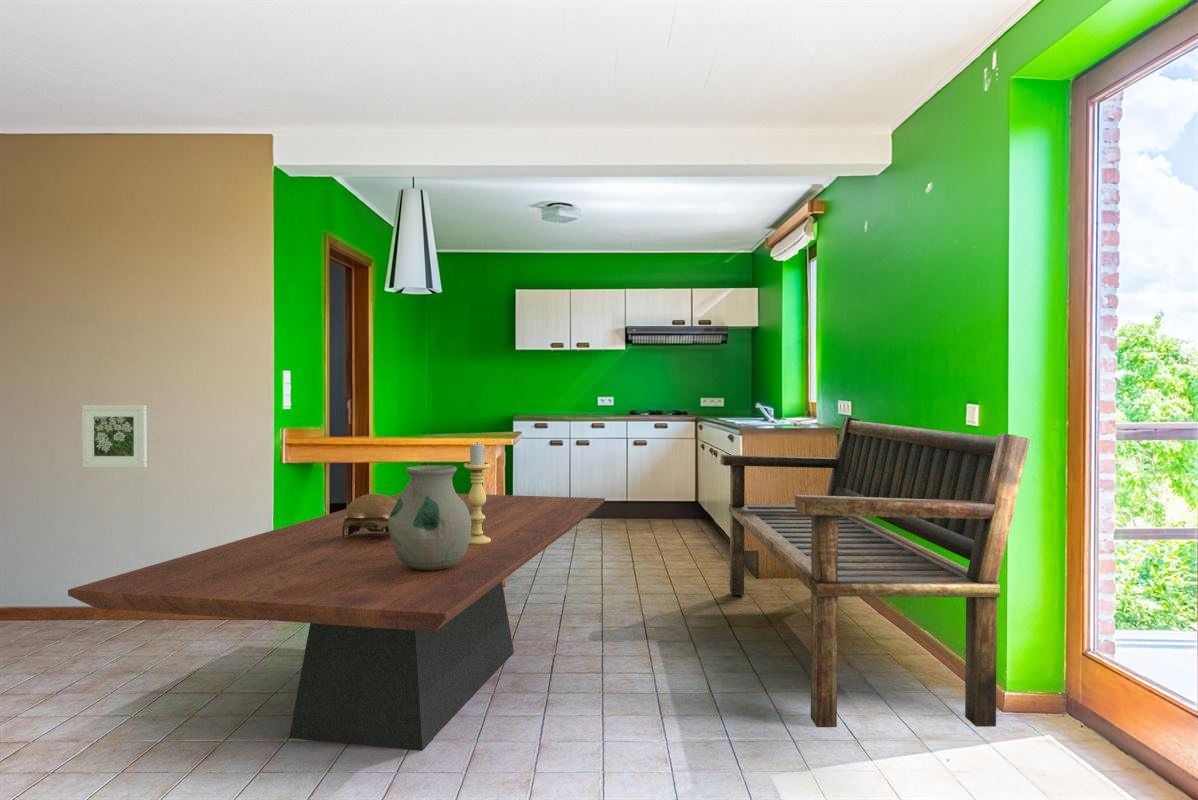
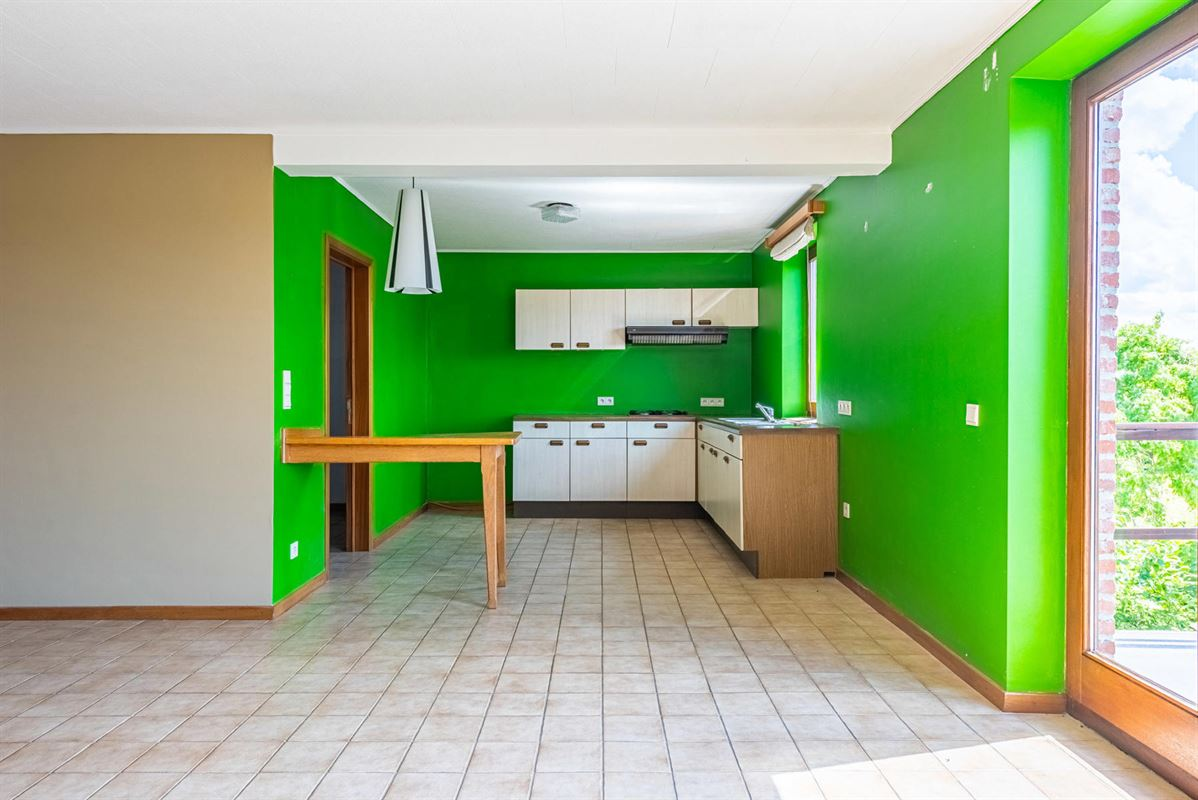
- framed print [81,404,148,469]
- bench [719,416,1031,728]
- vase [388,464,471,570]
- dining table [67,492,606,752]
- decorative bowl [342,493,397,538]
- candle holder [463,441,491,545]
